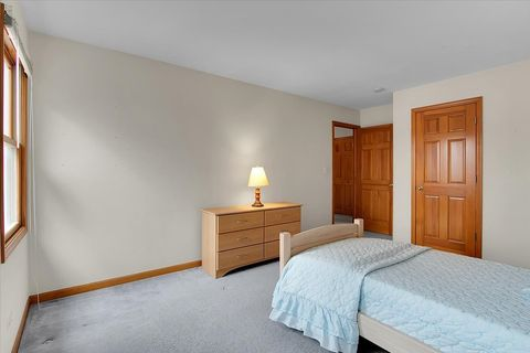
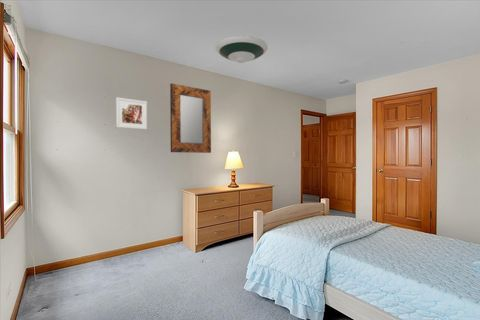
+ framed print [115,97,148,130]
+ home mirror [169,83,212,154]
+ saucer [214,35,269,64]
